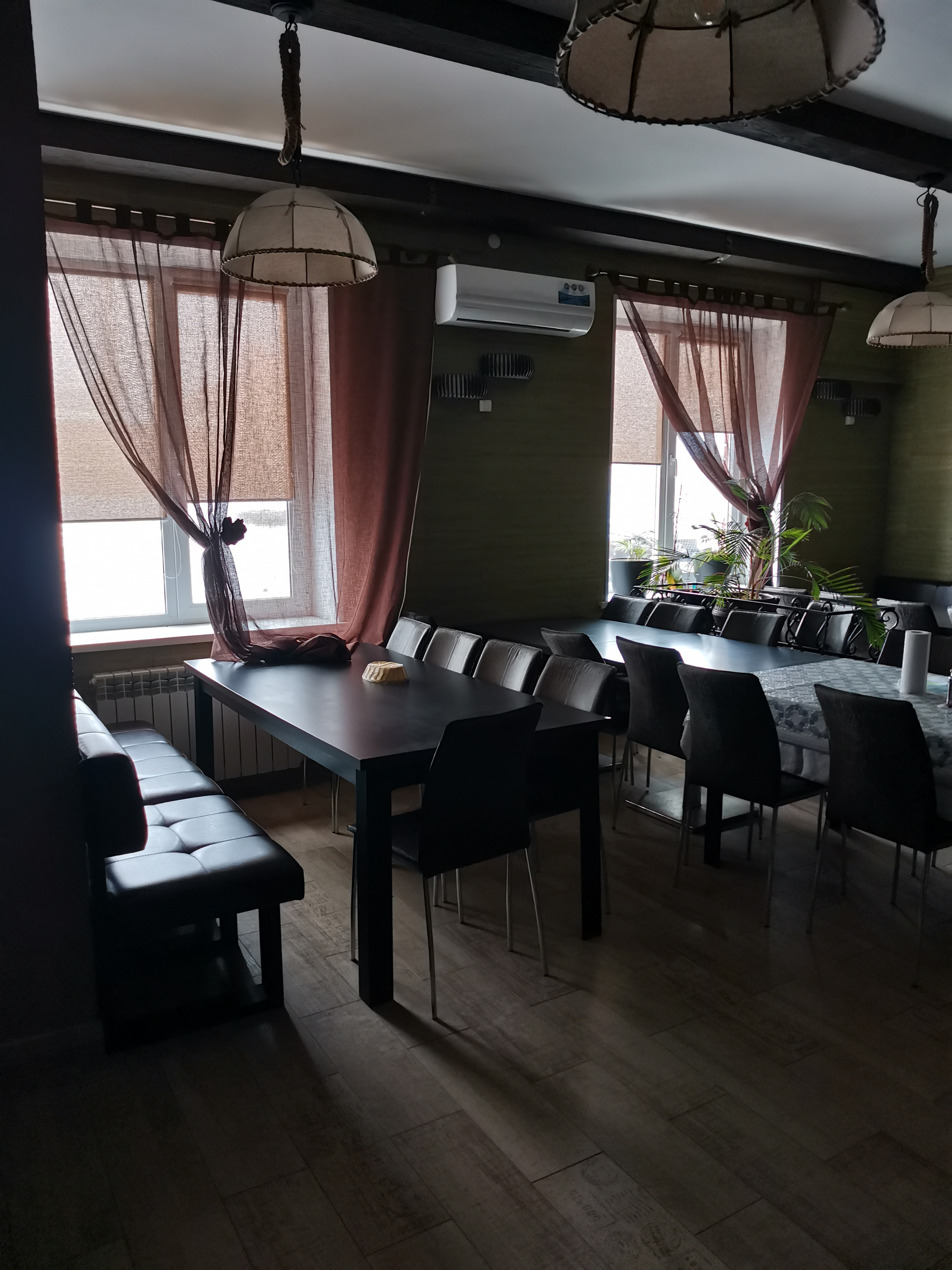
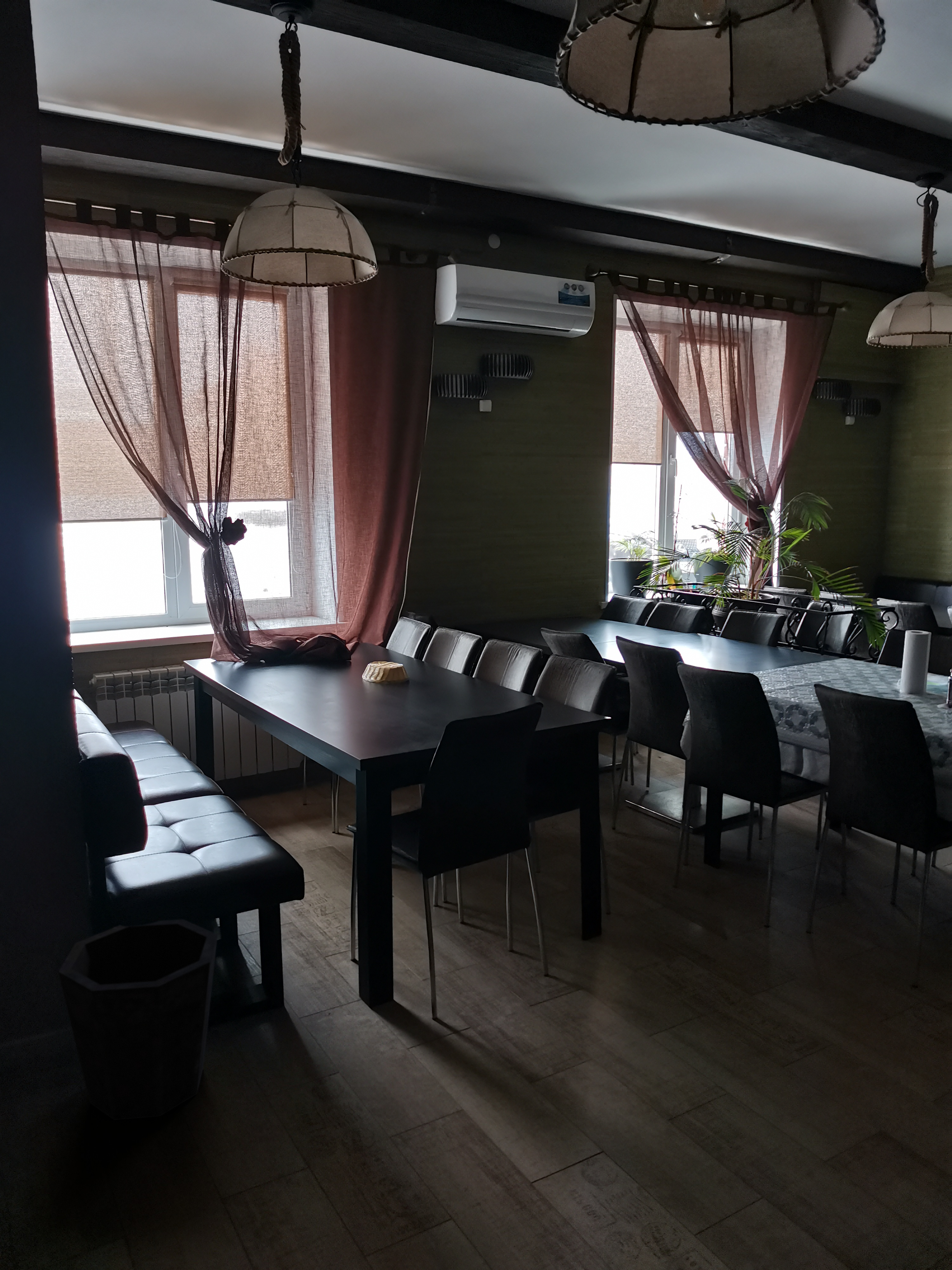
+ waste bin [58,919,218,1120]
